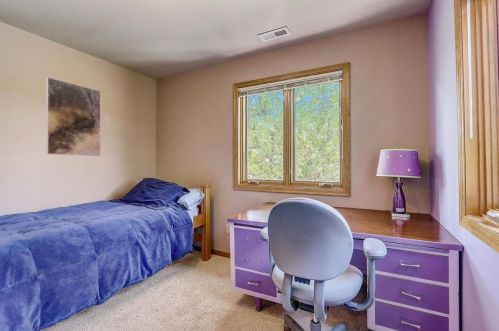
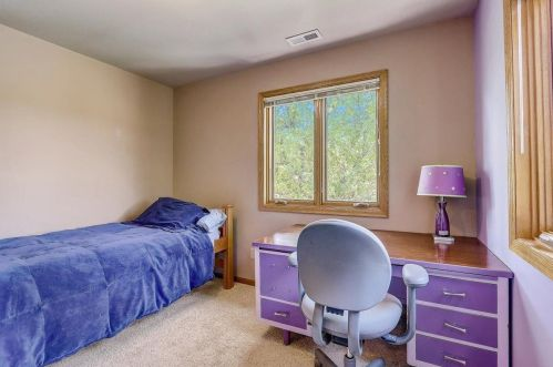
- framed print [45,76,102,157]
